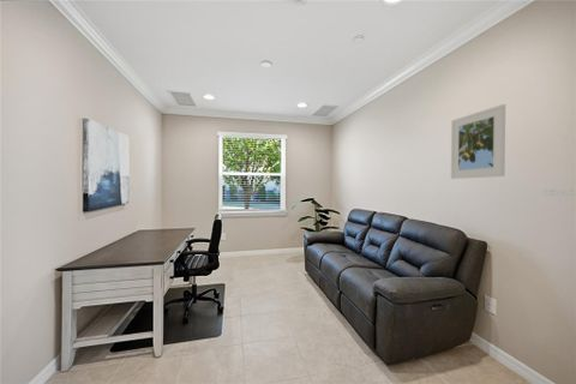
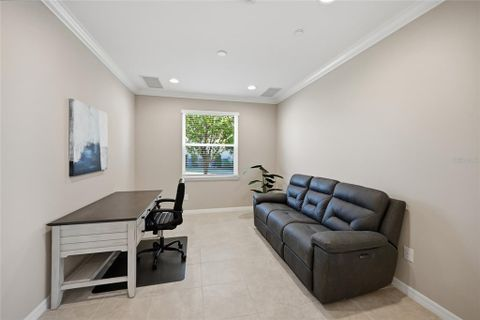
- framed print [450,103,506,180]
